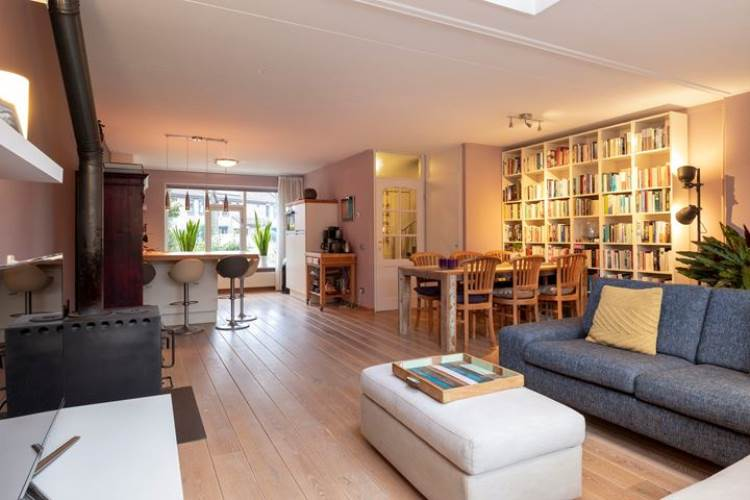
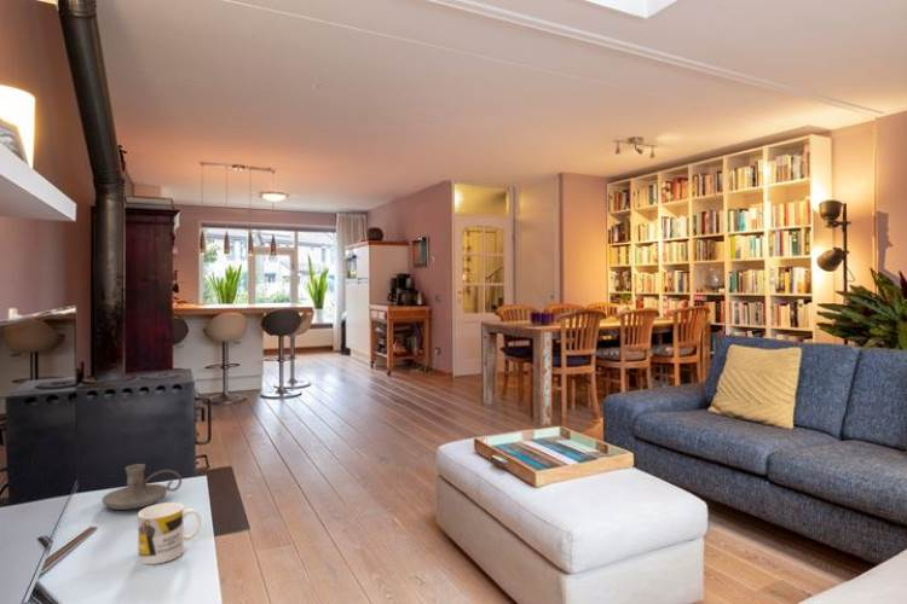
+ candle holder [100,463,183,511]
+ mug [137,501,202,565]
